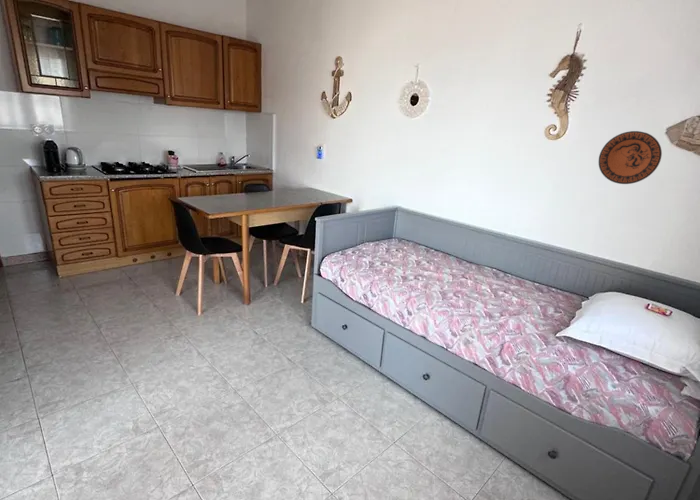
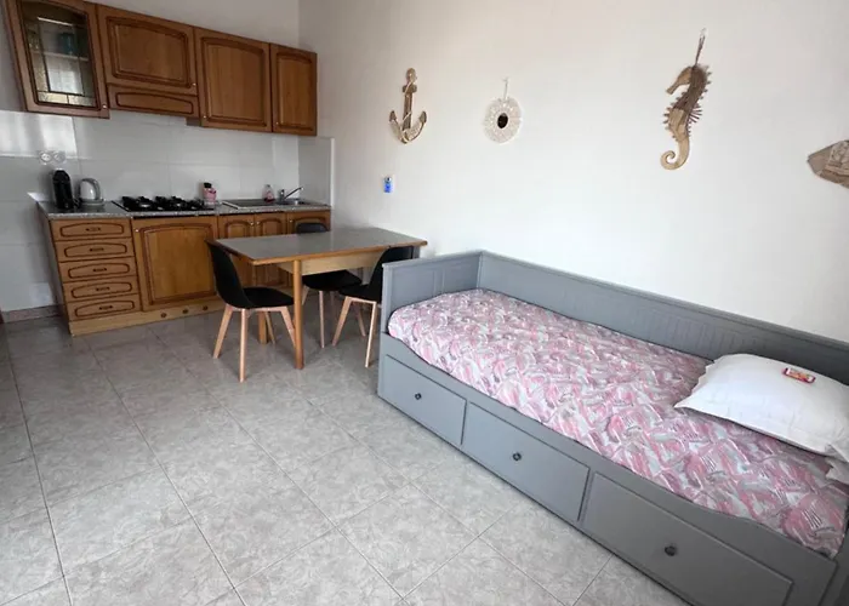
- decorative plate [598,130,663,185]
